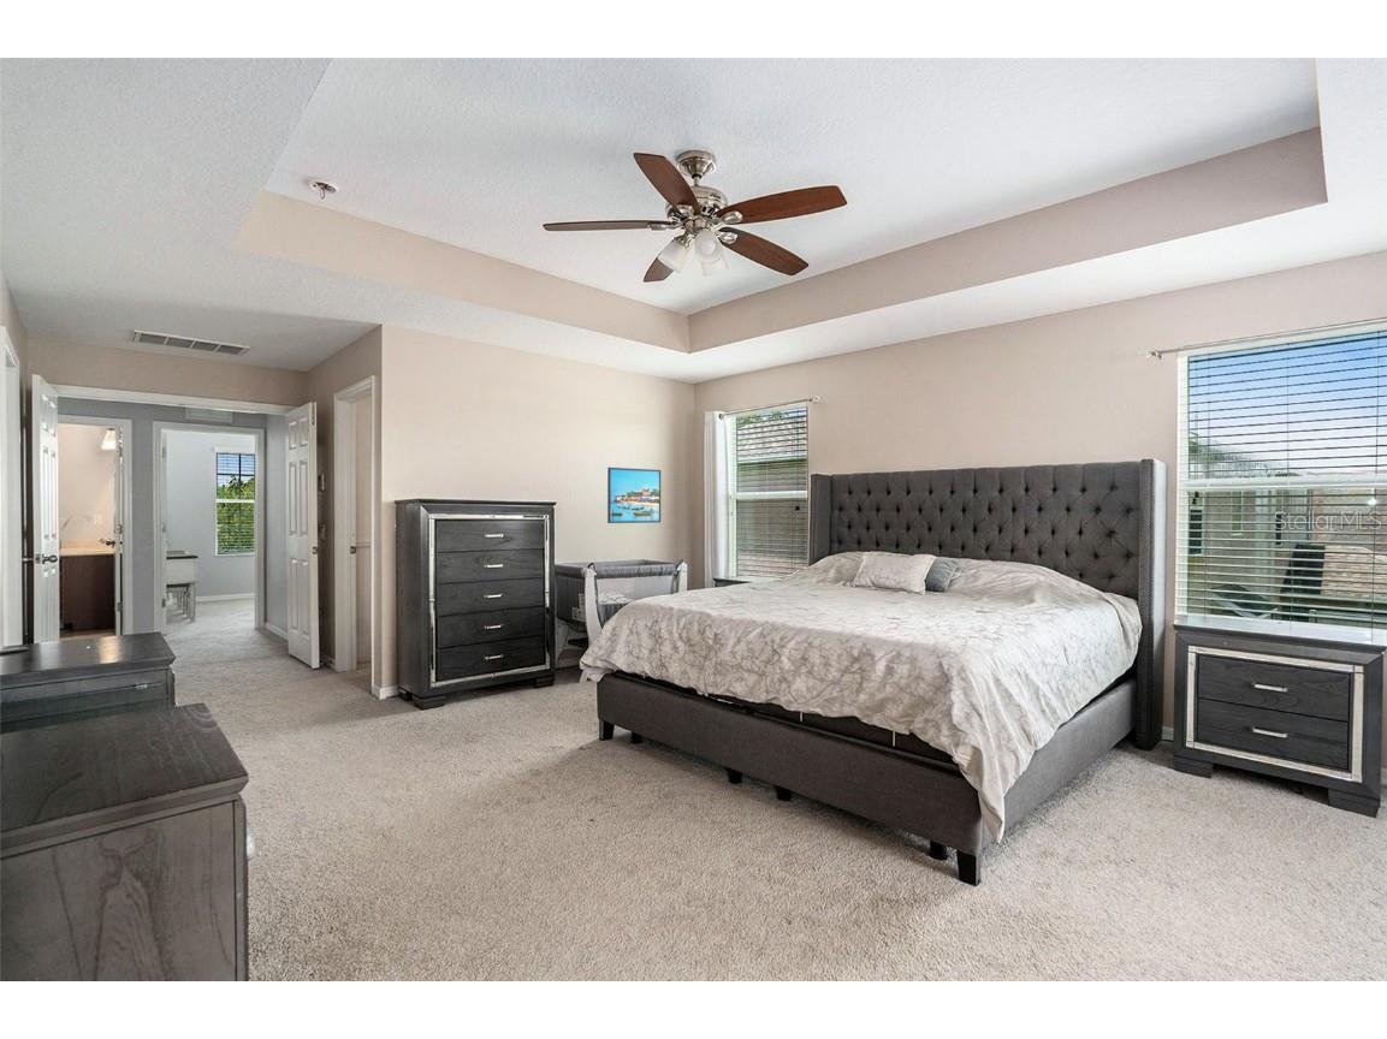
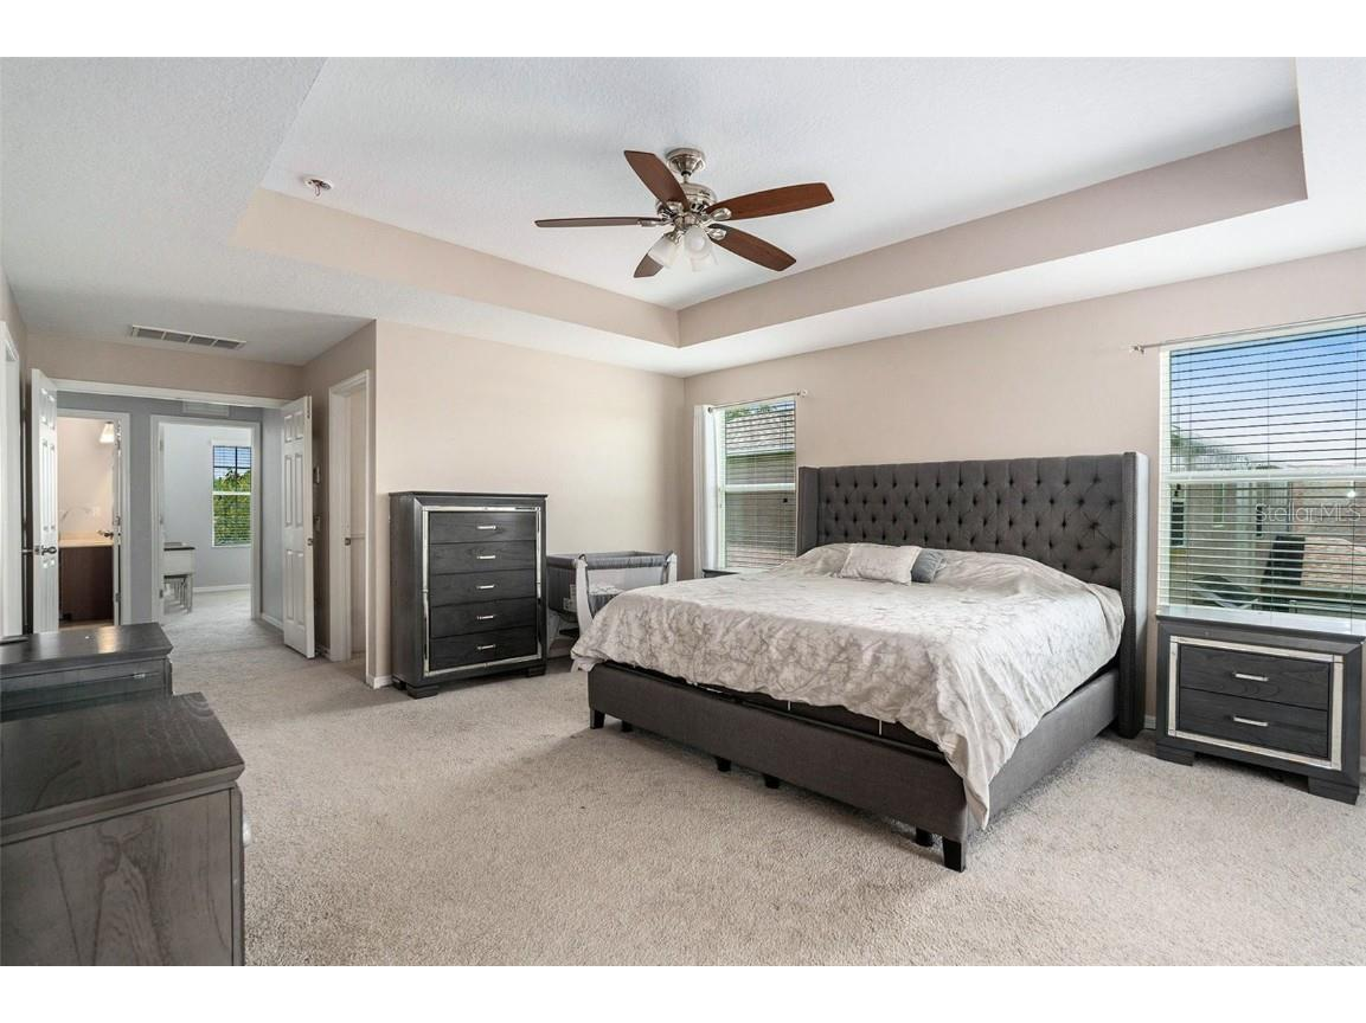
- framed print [606,467,662,524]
